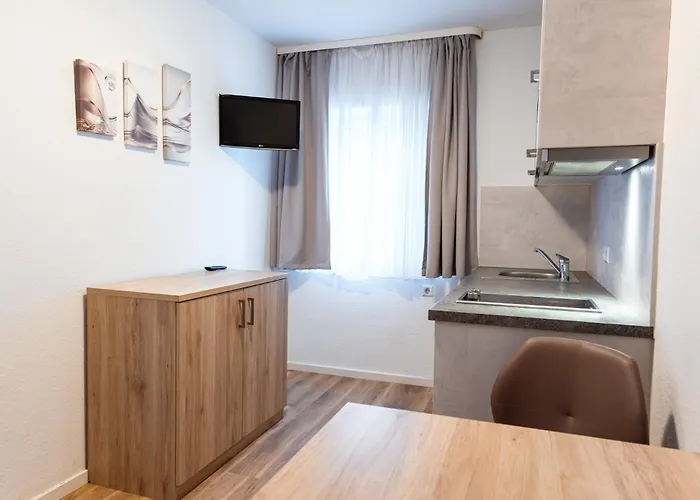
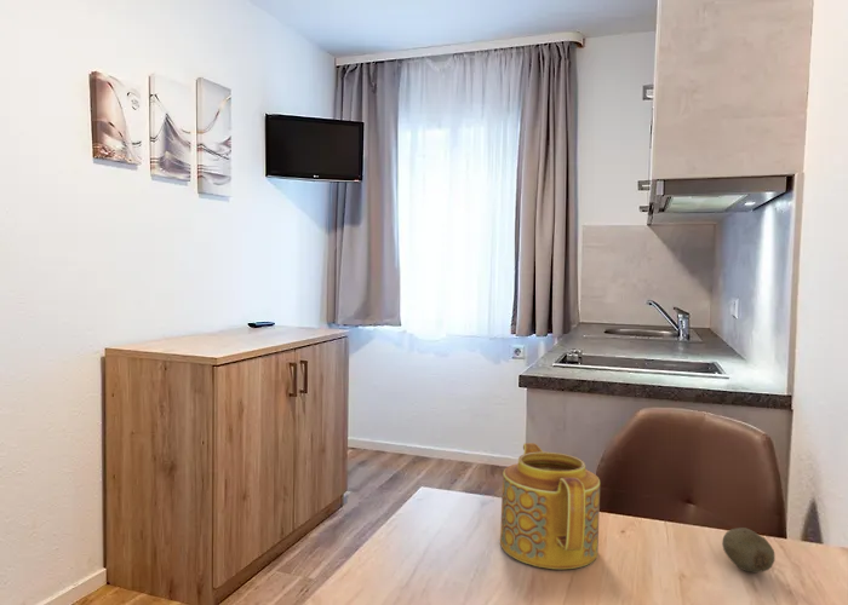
+ fruit [721,526,777,574]
+ teapot [499,442,601,570]
